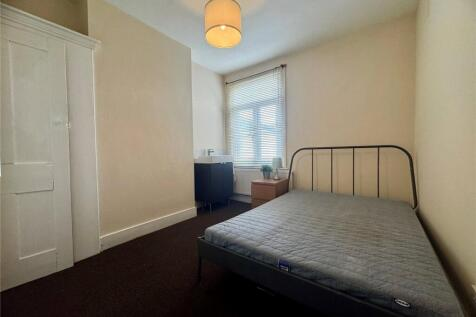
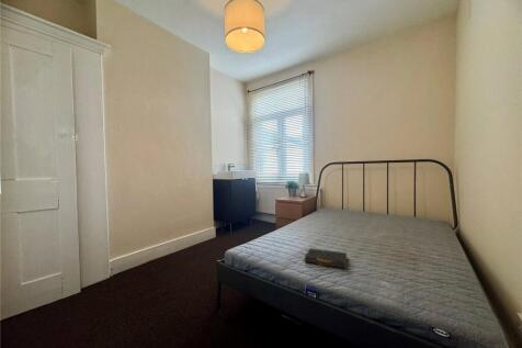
+ book [304,247,348,269]
